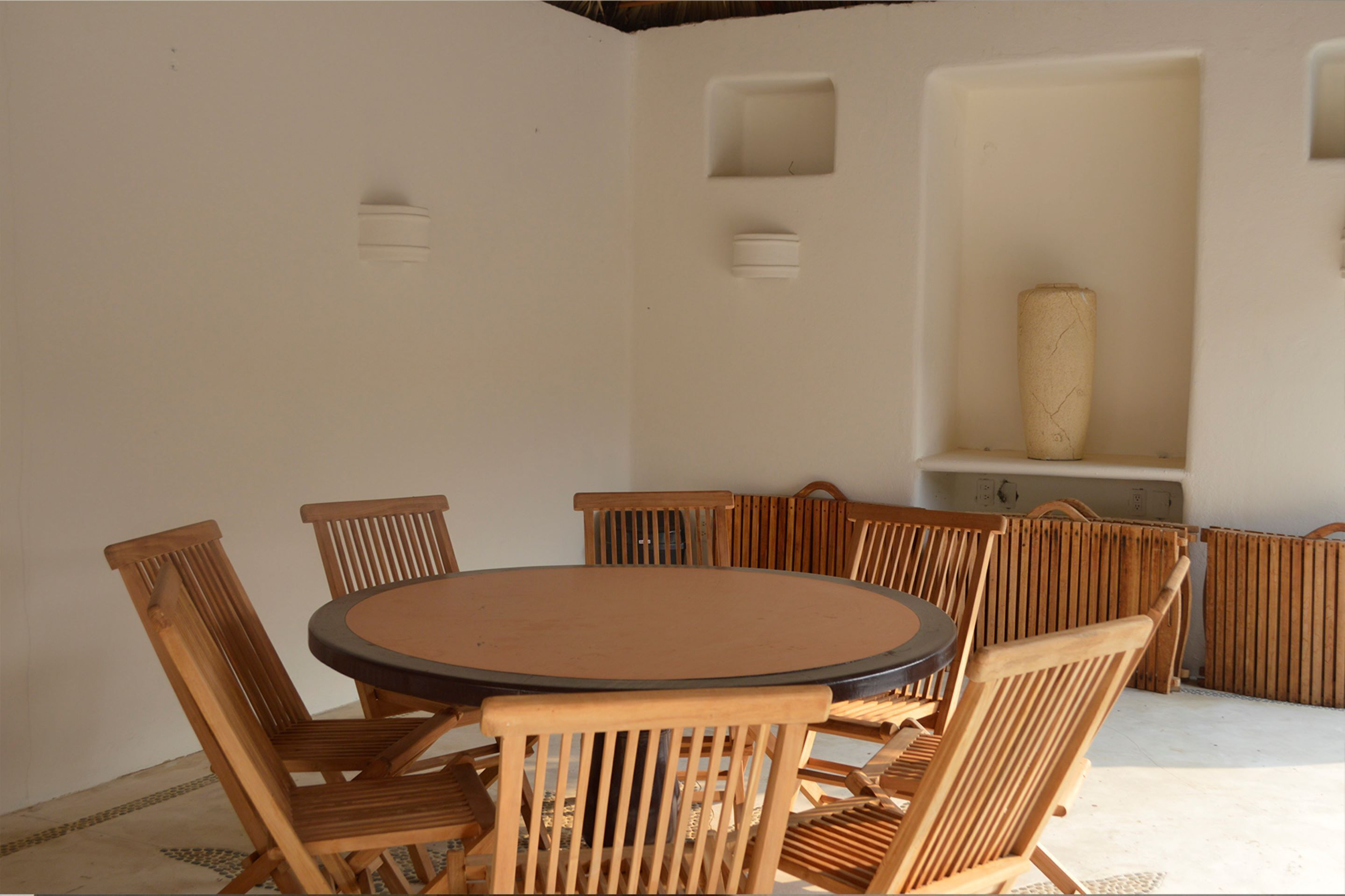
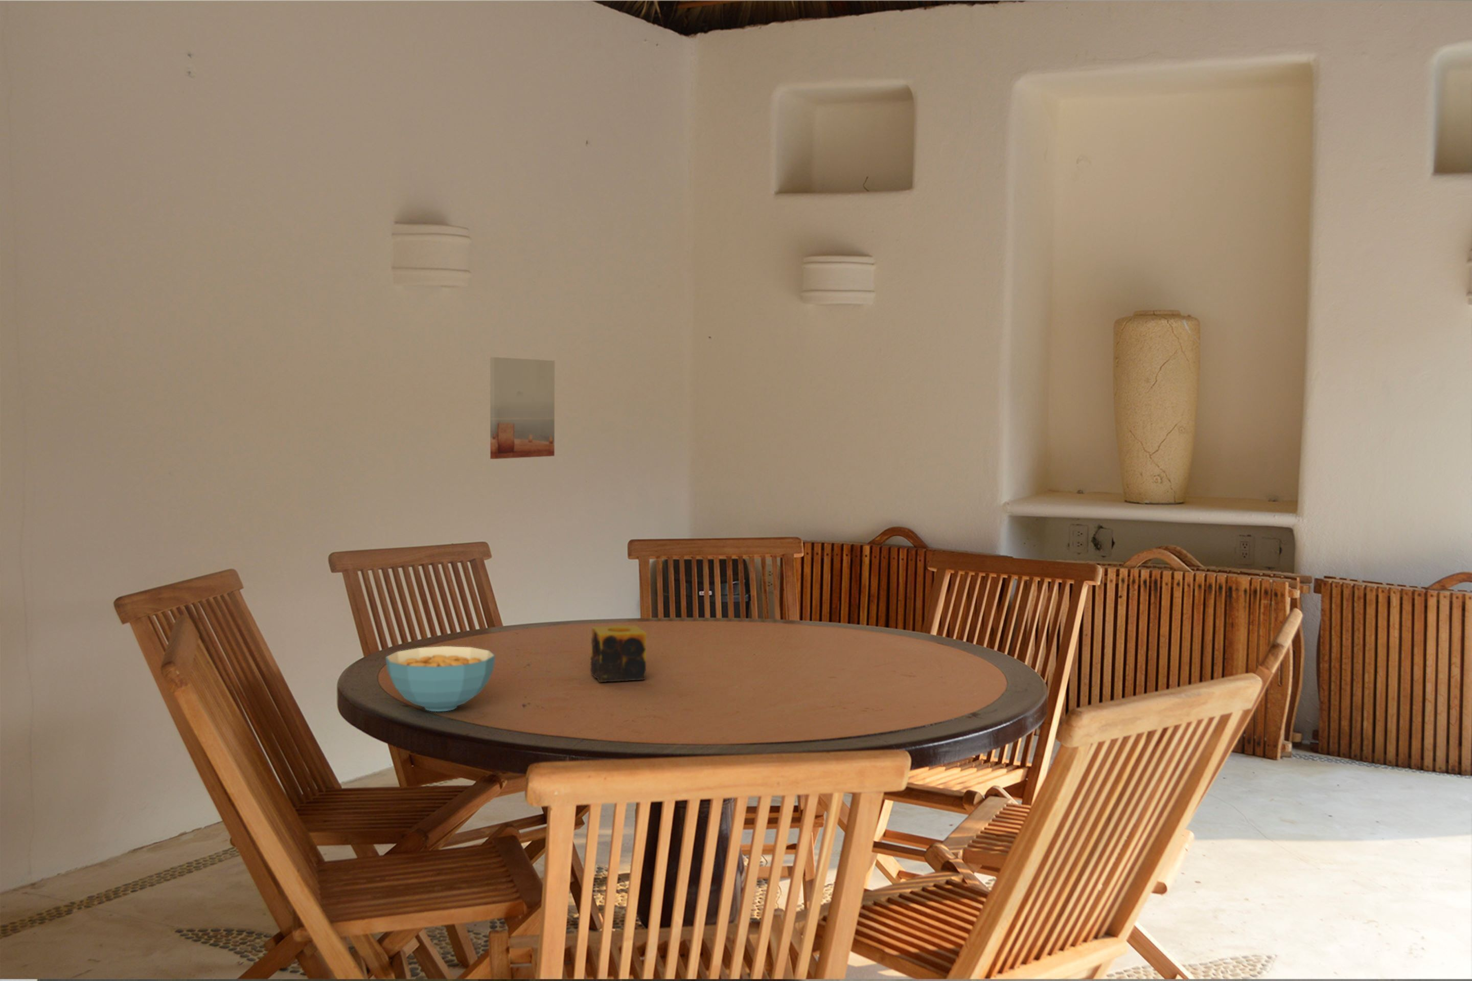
+ candle [590,625,647,682]
+ wall art [489,357,555,460]
+ cereal bowl [385,646,496,712]
